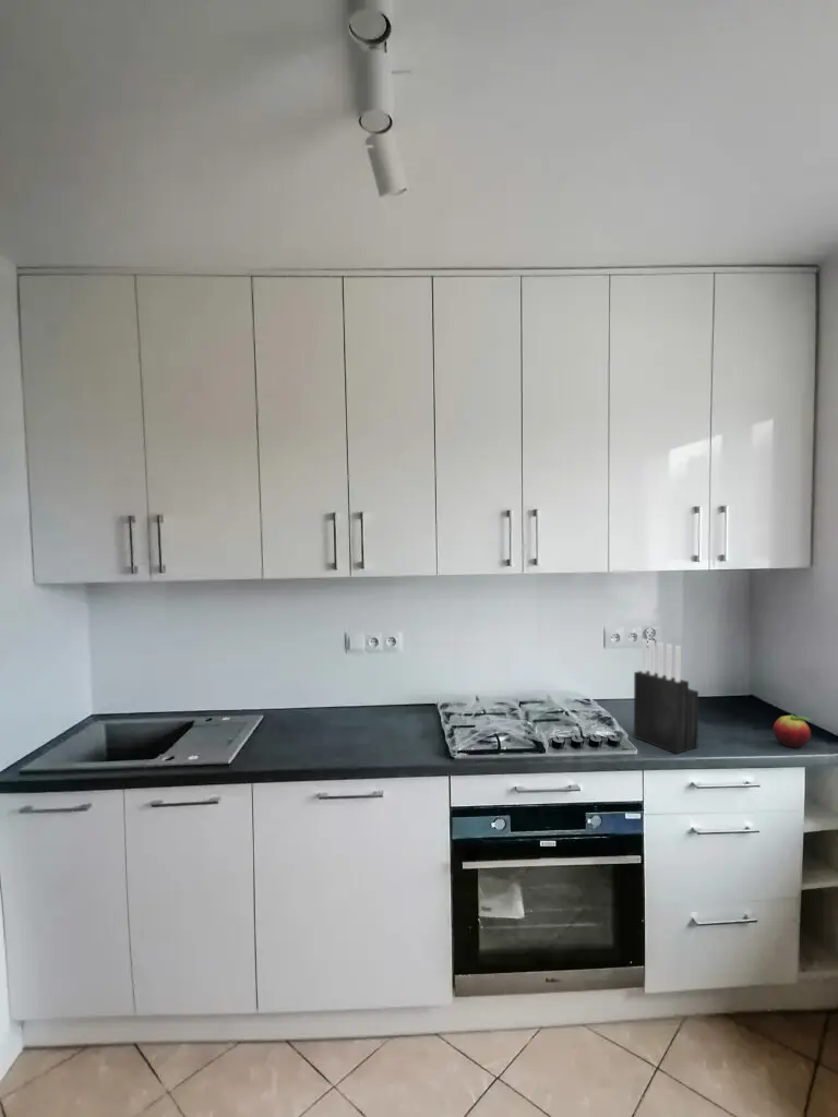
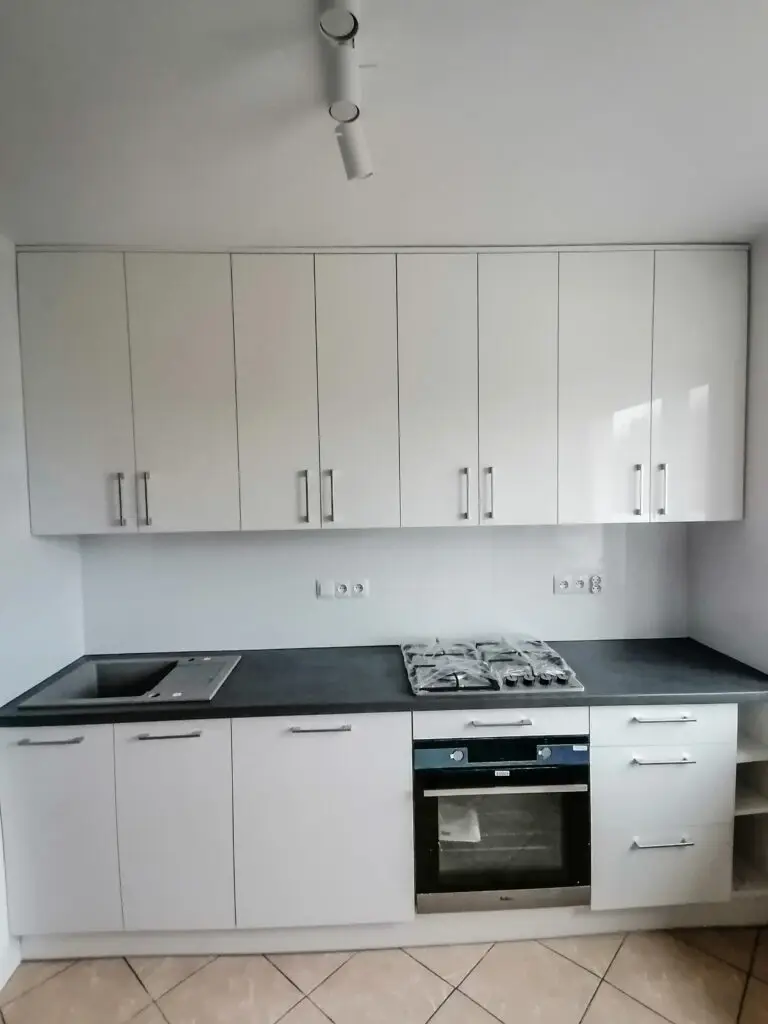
- fruit [773,713,812,748]
- knife block [633,638,699,755]
